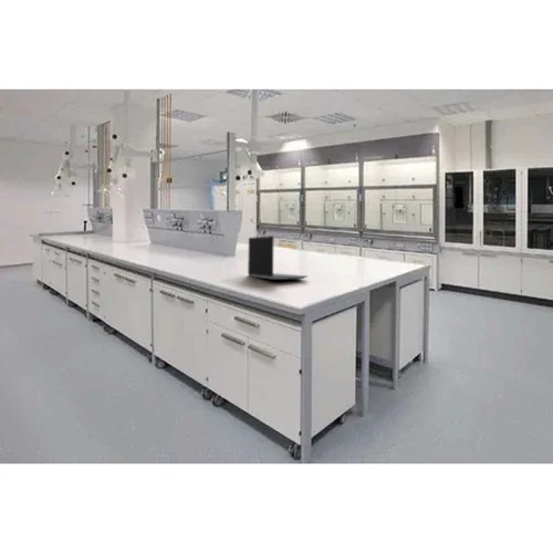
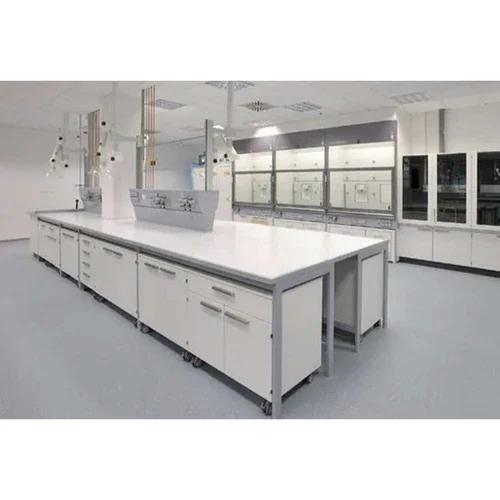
- laptop computer [247,234,309,281]
